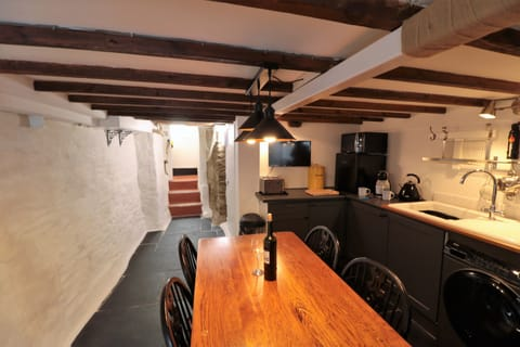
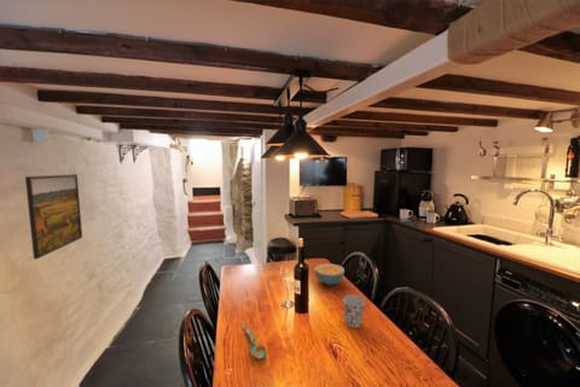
+ cup [342,294,366,329]
+ cereal bowl [313,262,346,287]
+ spoon [240,323,267,359]
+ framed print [24,173,83,260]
